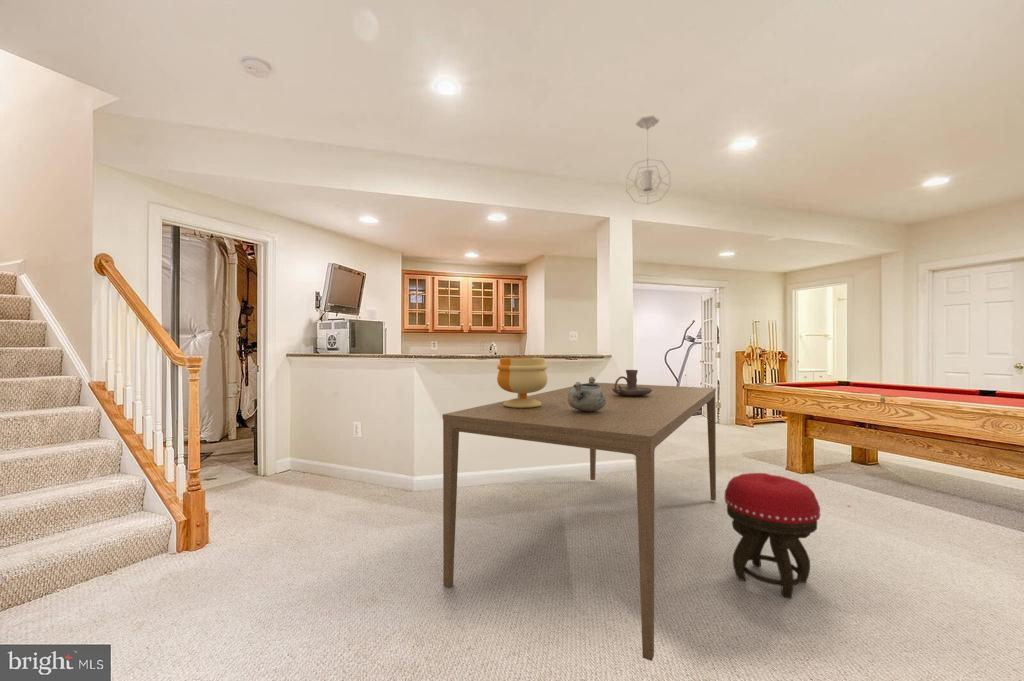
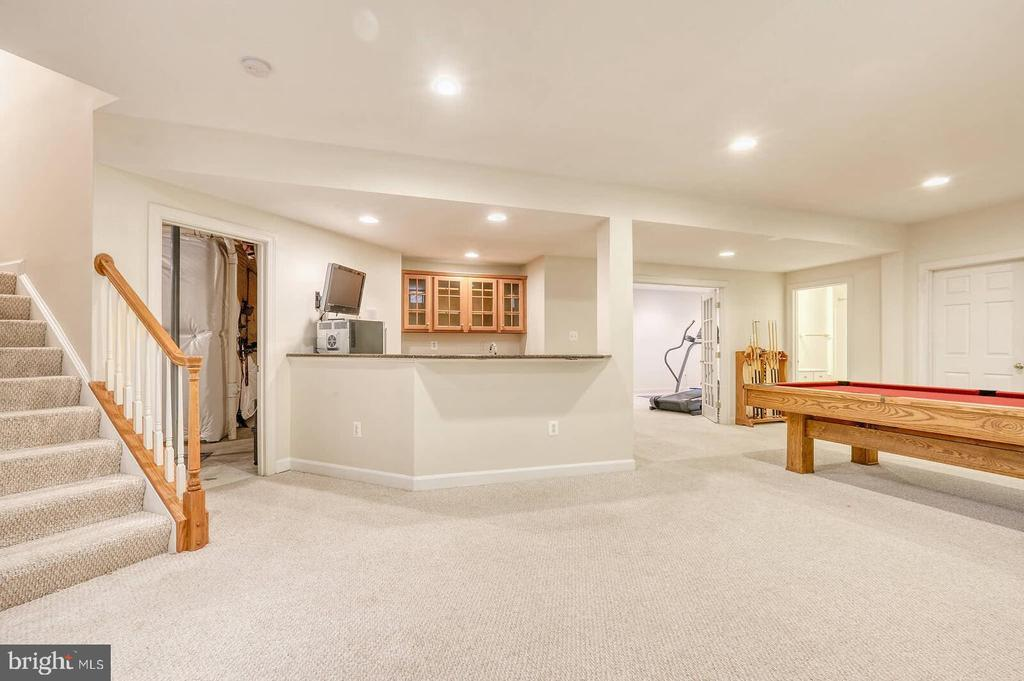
- candle holder [612,369,652,396]
- decorative bowl [568,376,606,412]
- stool [723,472,821,599]
- dining table [442,382,717,662]
- footed bowl [496,356,548,408]
- pendant light [625,115,671,205]
